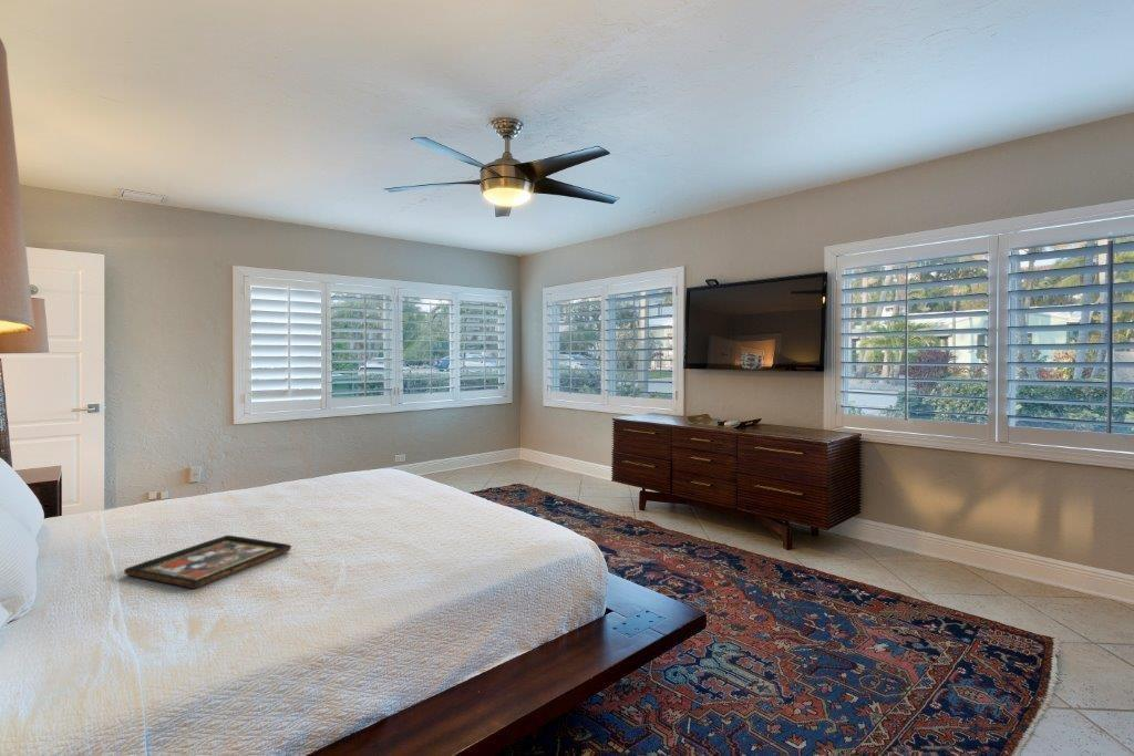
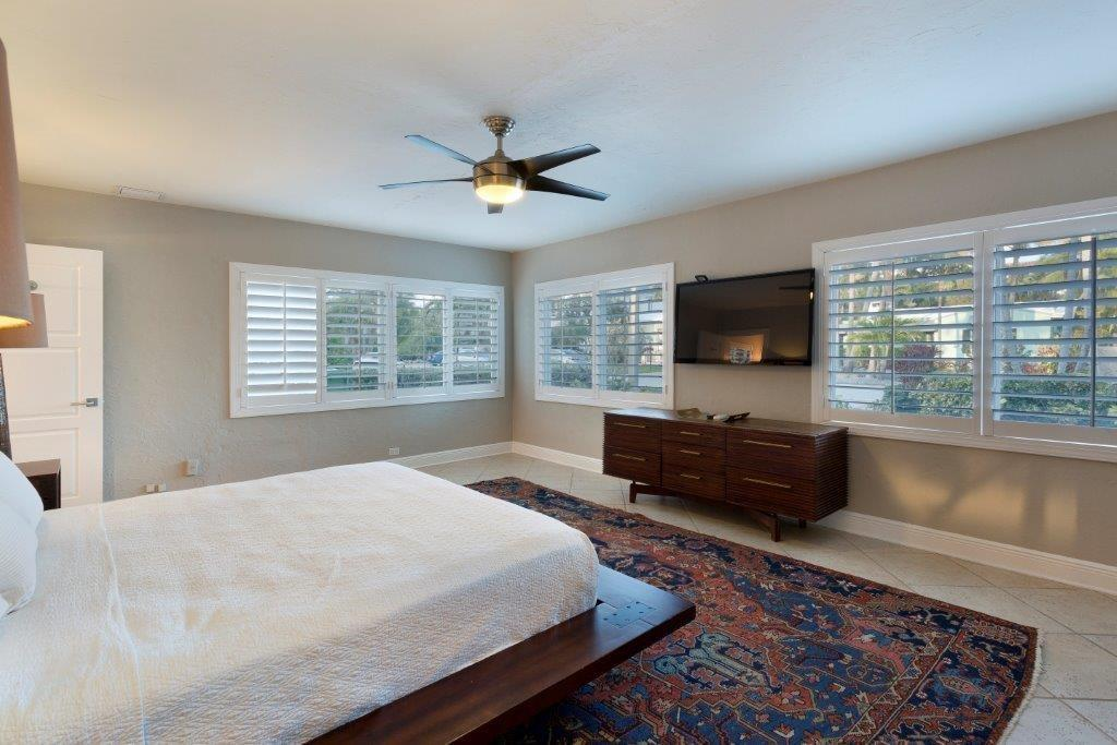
- decorative tray [123,535,292,590]
